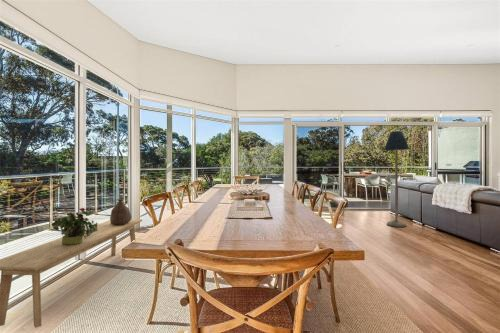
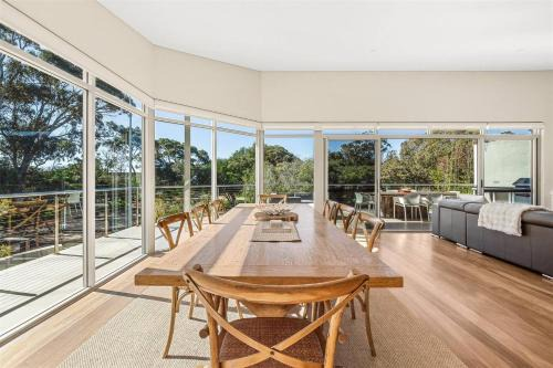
- floor lamp [383,130,410,228]
- potted plant [50,207,99,245]
- bag [109,198,132,225]
- bench [0,218,143,329]
